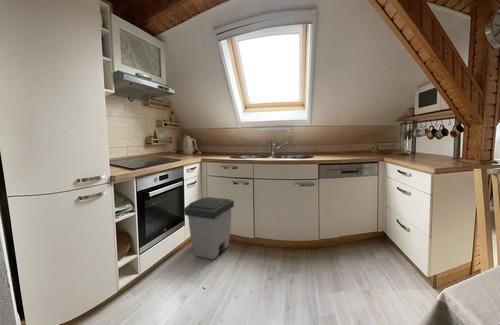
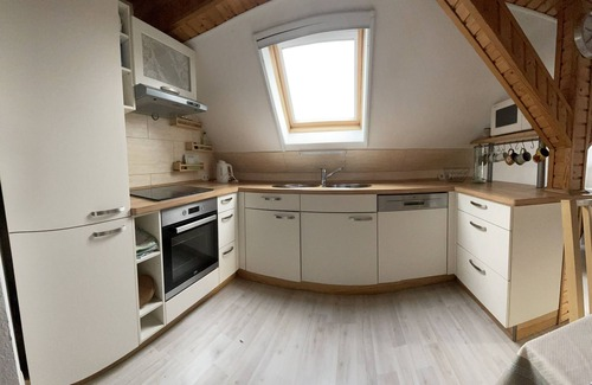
- trash can [183,196,235,260]
